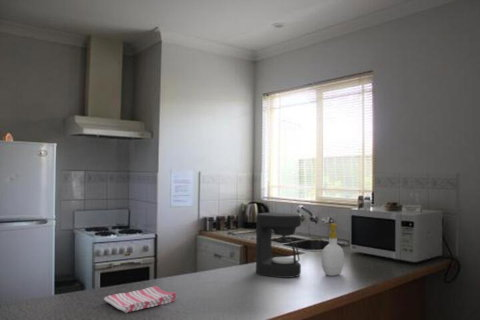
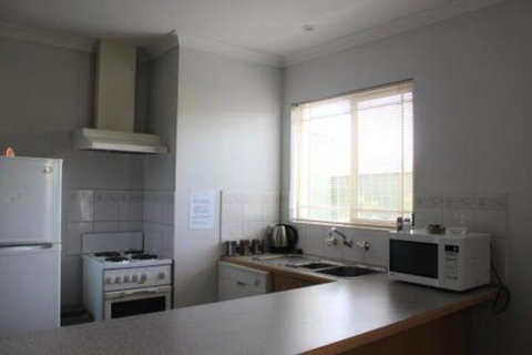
- soap bottle [320,223,345,277]
- coffee maker [255,212,302,279]
- dish towel [103,285,177,314]
